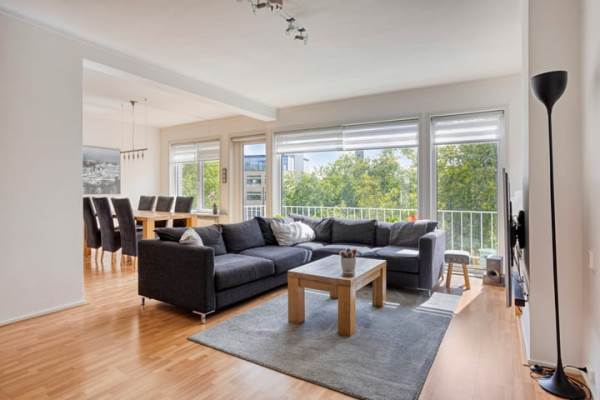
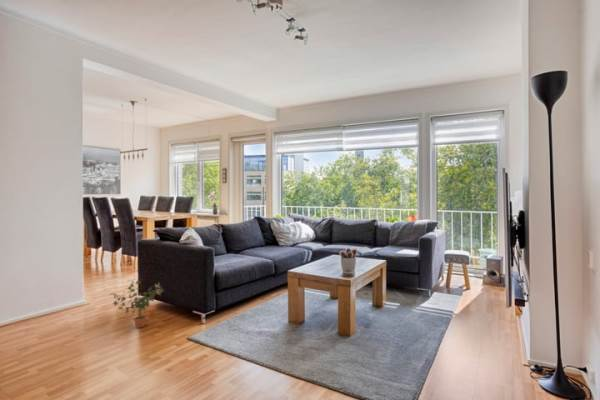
+ potted plant [108,280,165,329]
